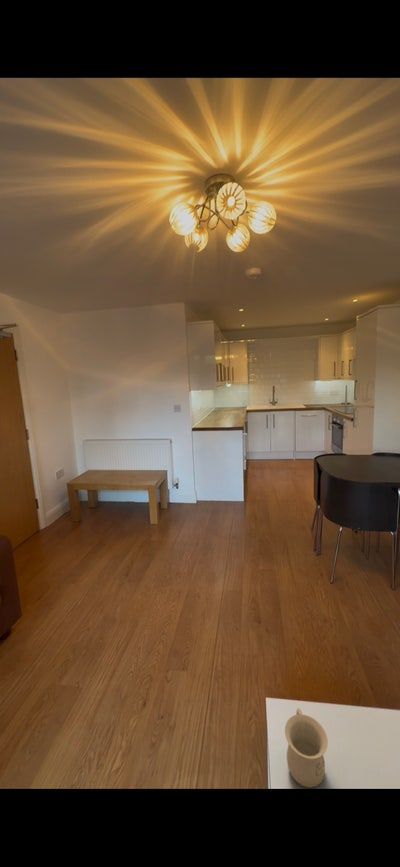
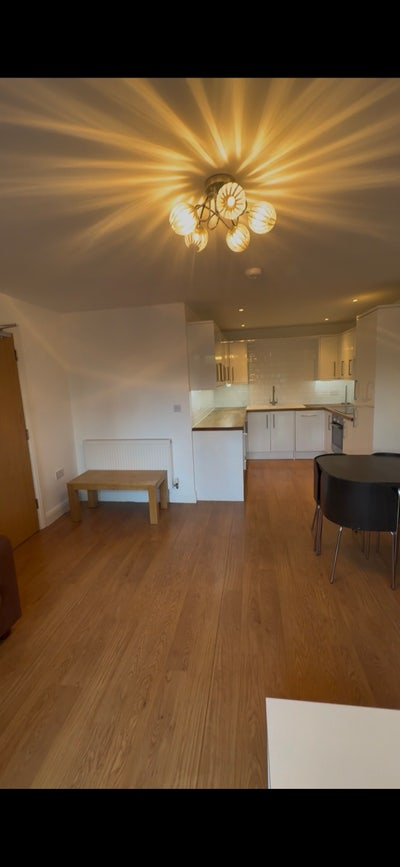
- mug [284,707,329,789]
